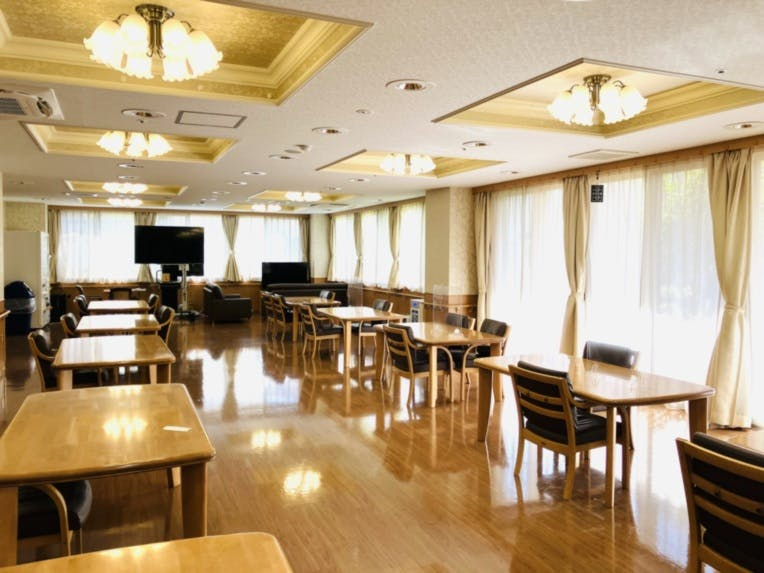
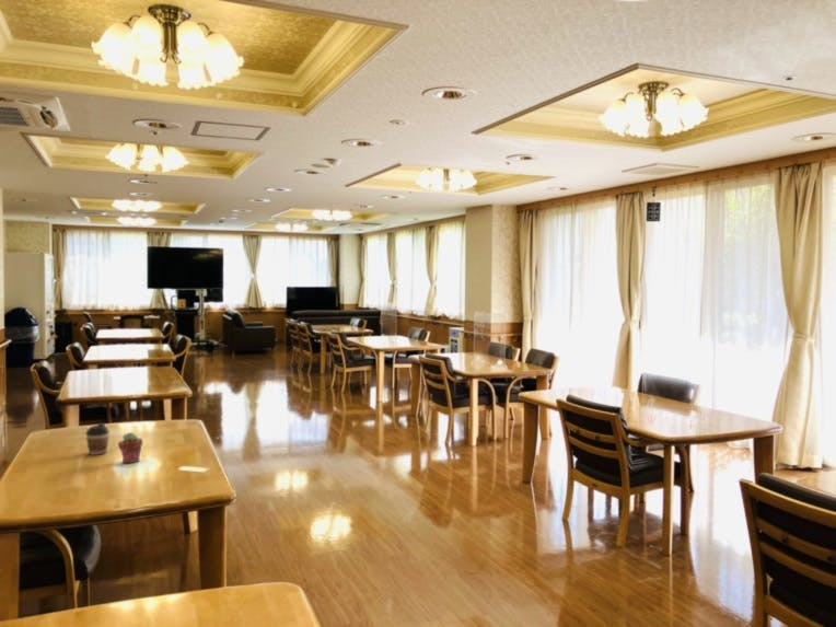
+ coffee cup [84,422,111,456]
+ potted succulent [117,431,143,464]
